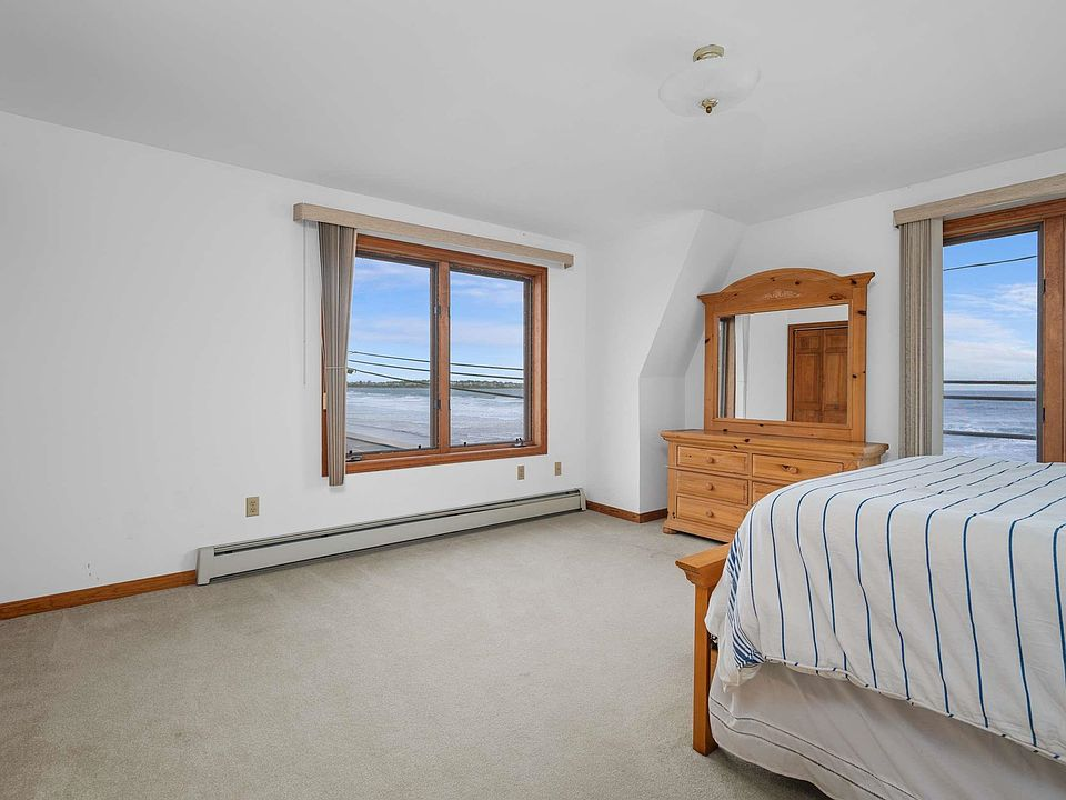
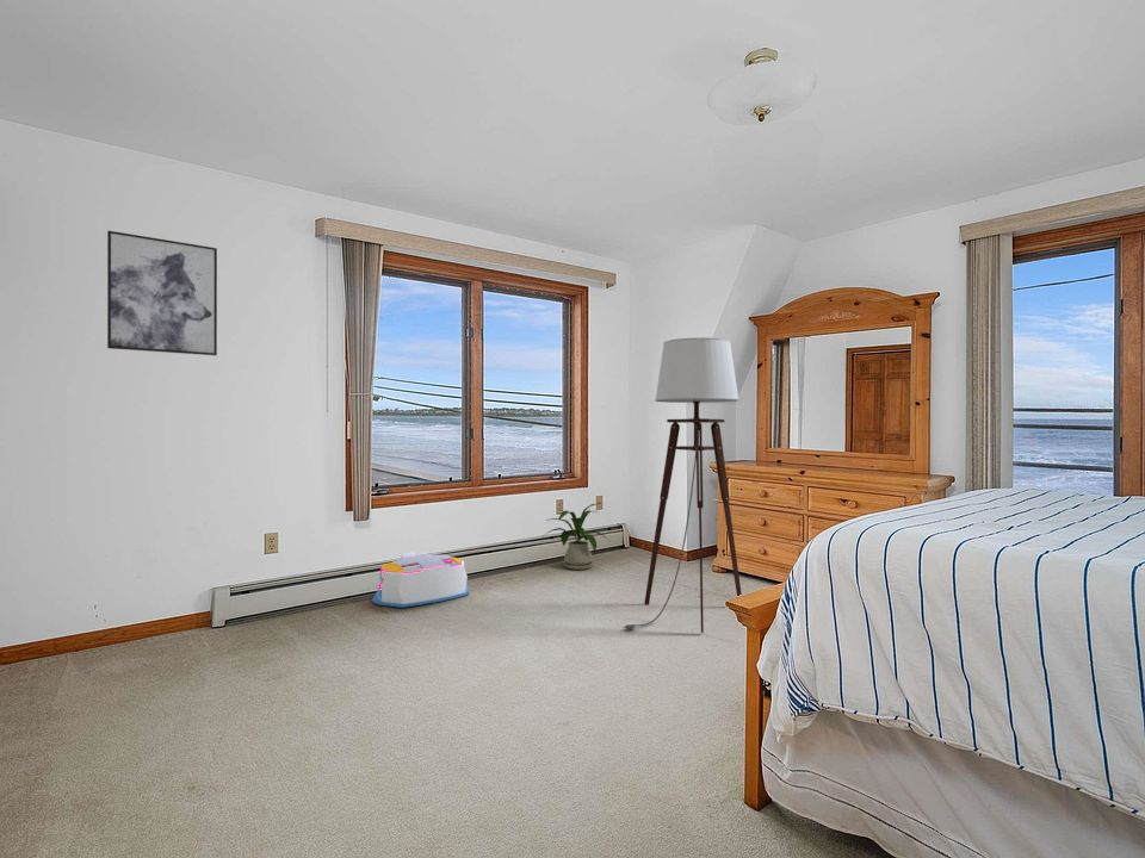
+ wall art [106,230,218,356]
+ storage bin [371,552,470,609]
+ house plant [541,502,609,571]
+ floor lamp [621,336,743,634]
